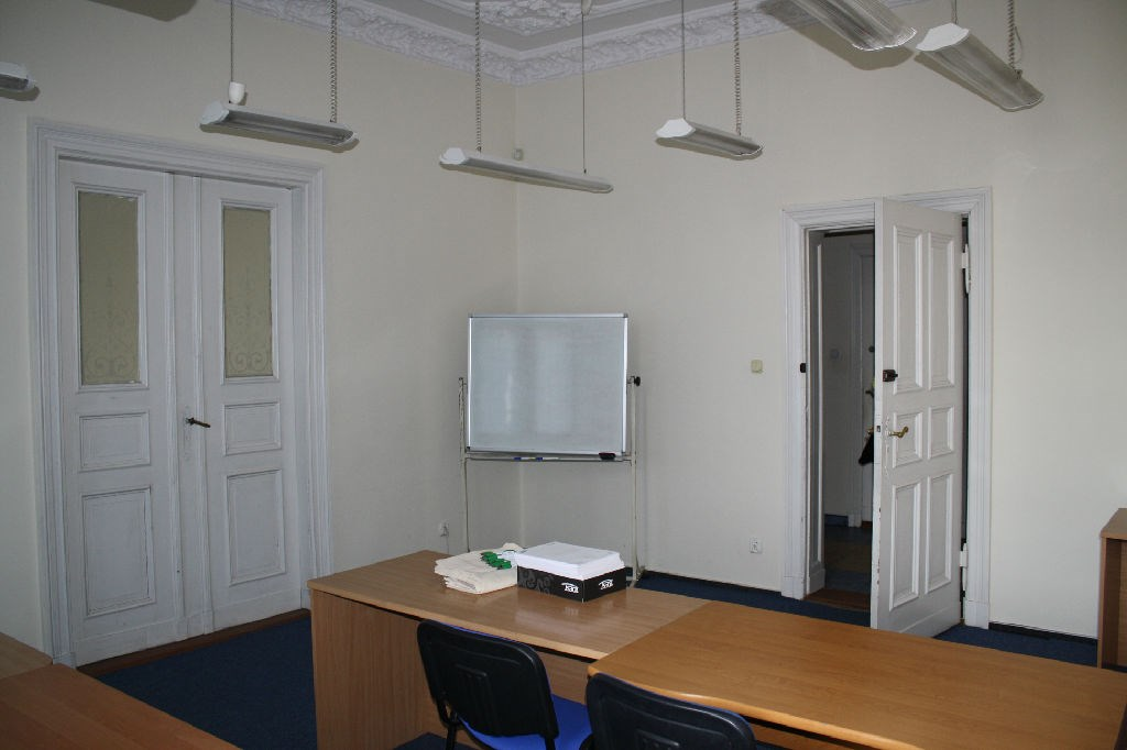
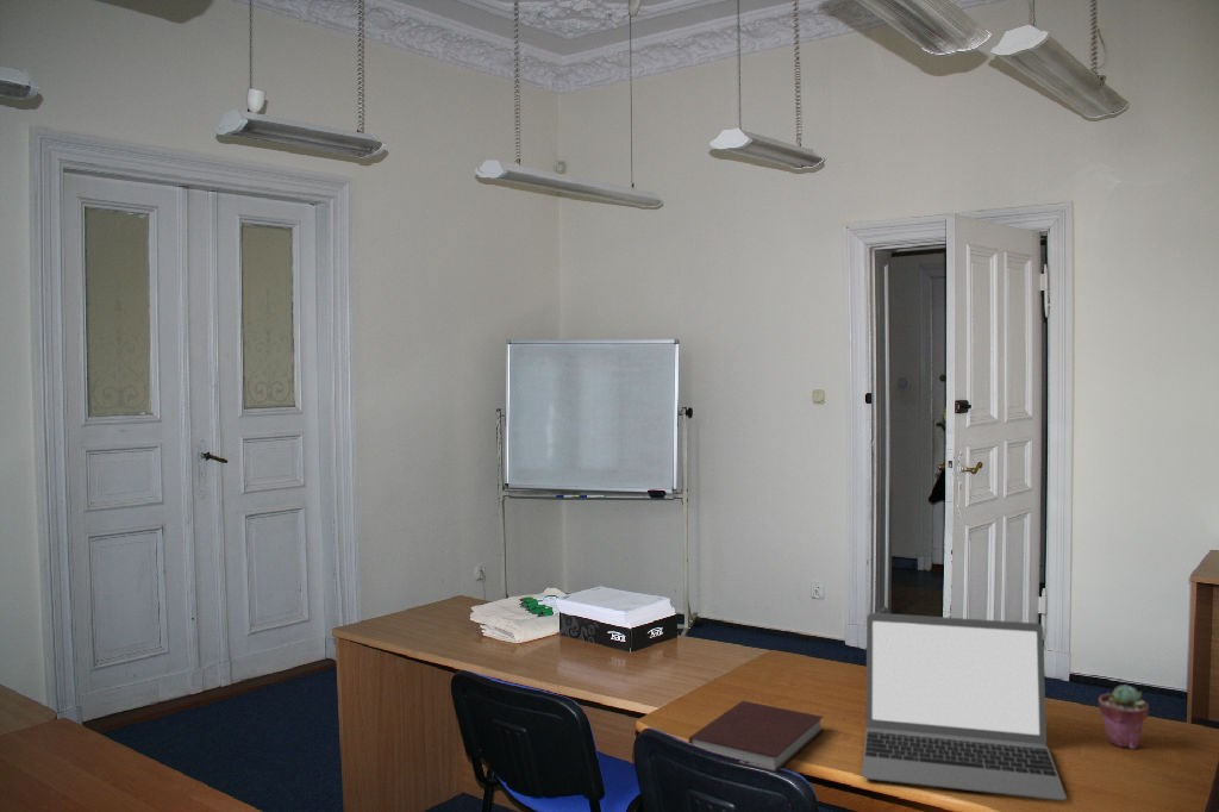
+ potted succulent [1098,683,1150,750]
+ notebook [687,700,825,774]
+ laptop [861,612,1068,802]
